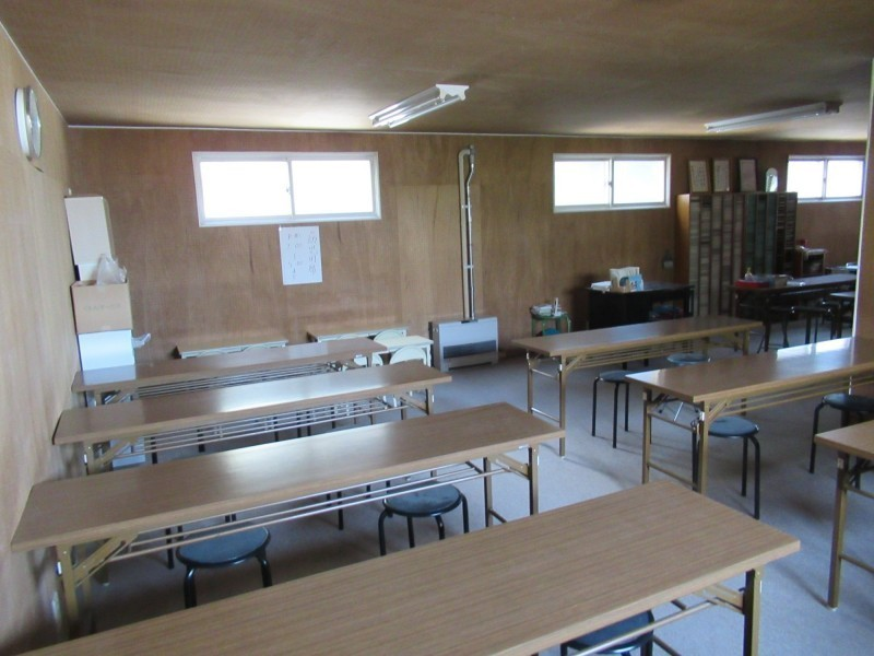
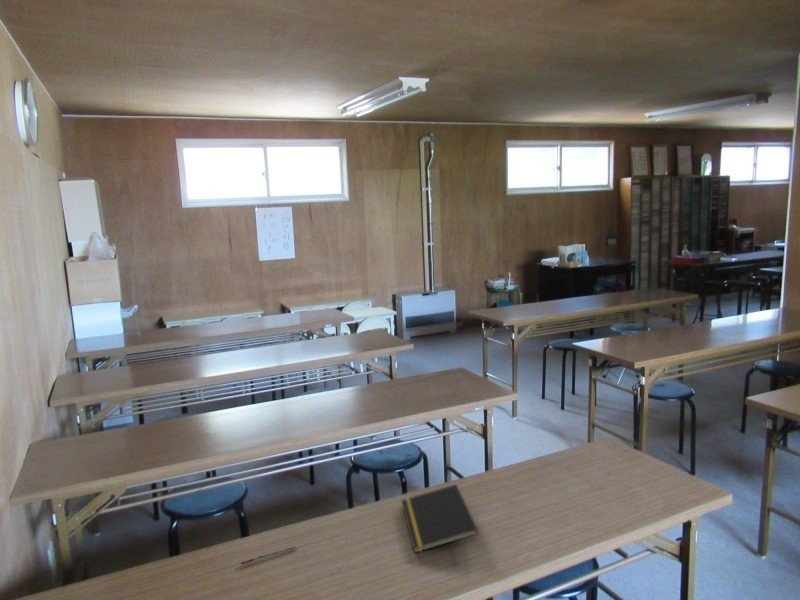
+ notepad [401,483,479,554]
+ pen [240,545,298,565]
